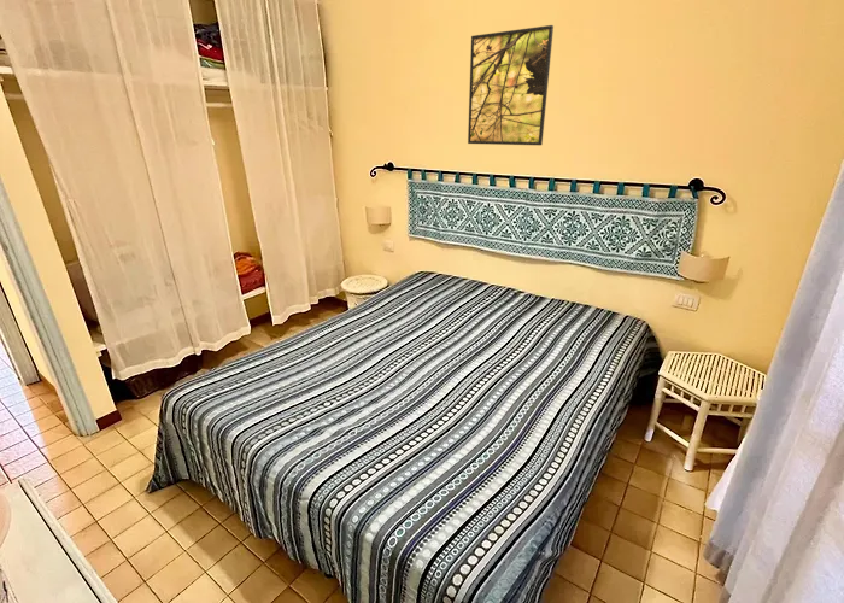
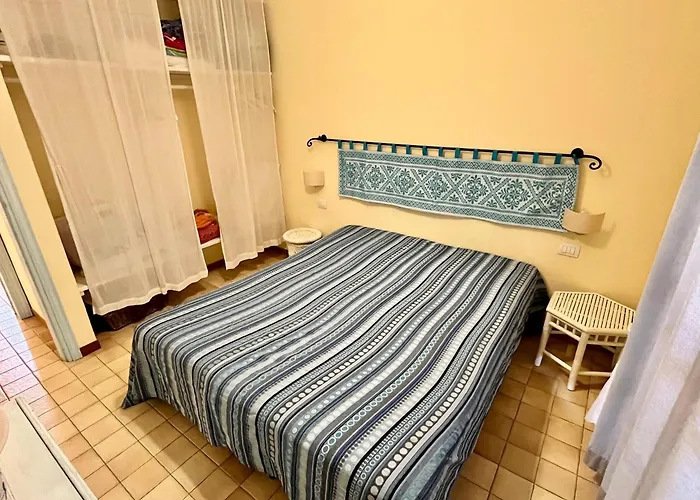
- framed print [467,24,555,146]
